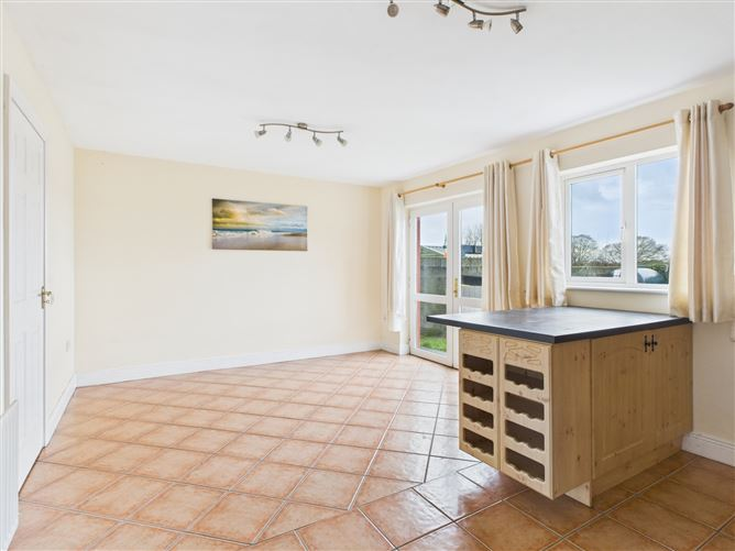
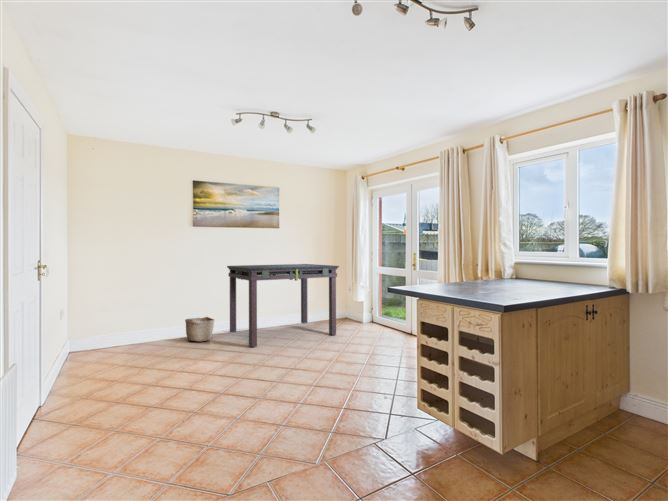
+ dining table [226,263,340,348]
+ basket [184,316,216,342]
